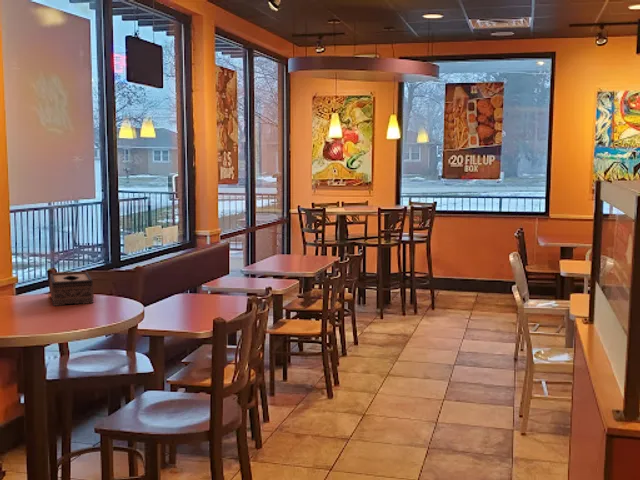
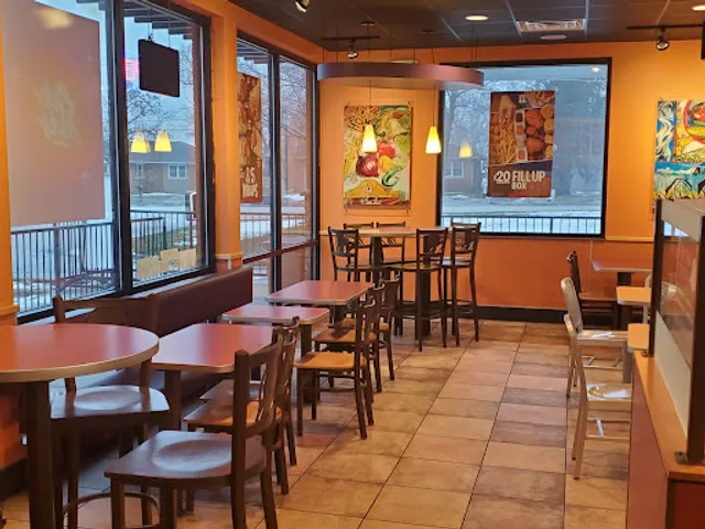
- tissue box [49,271,95,307]
